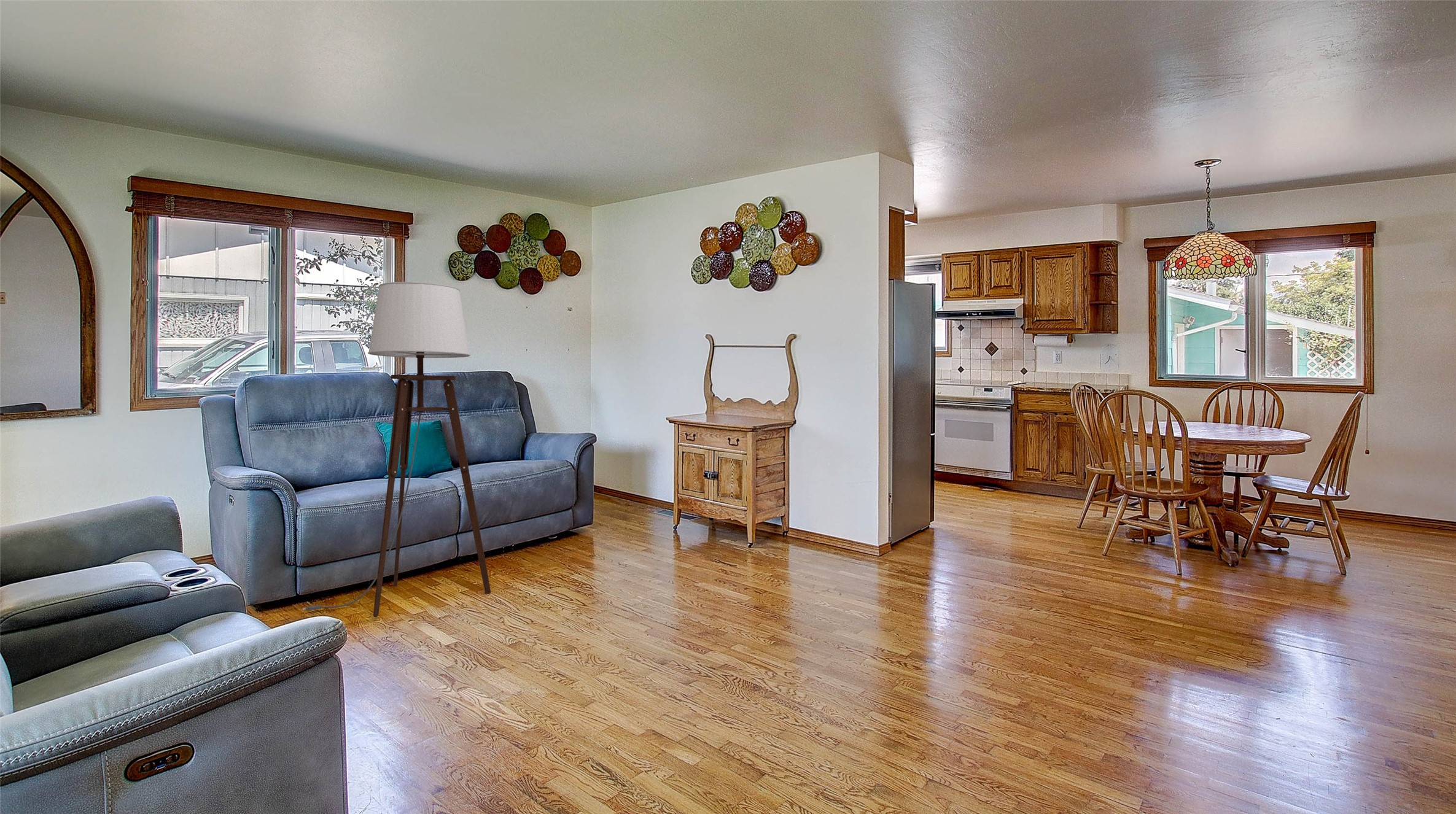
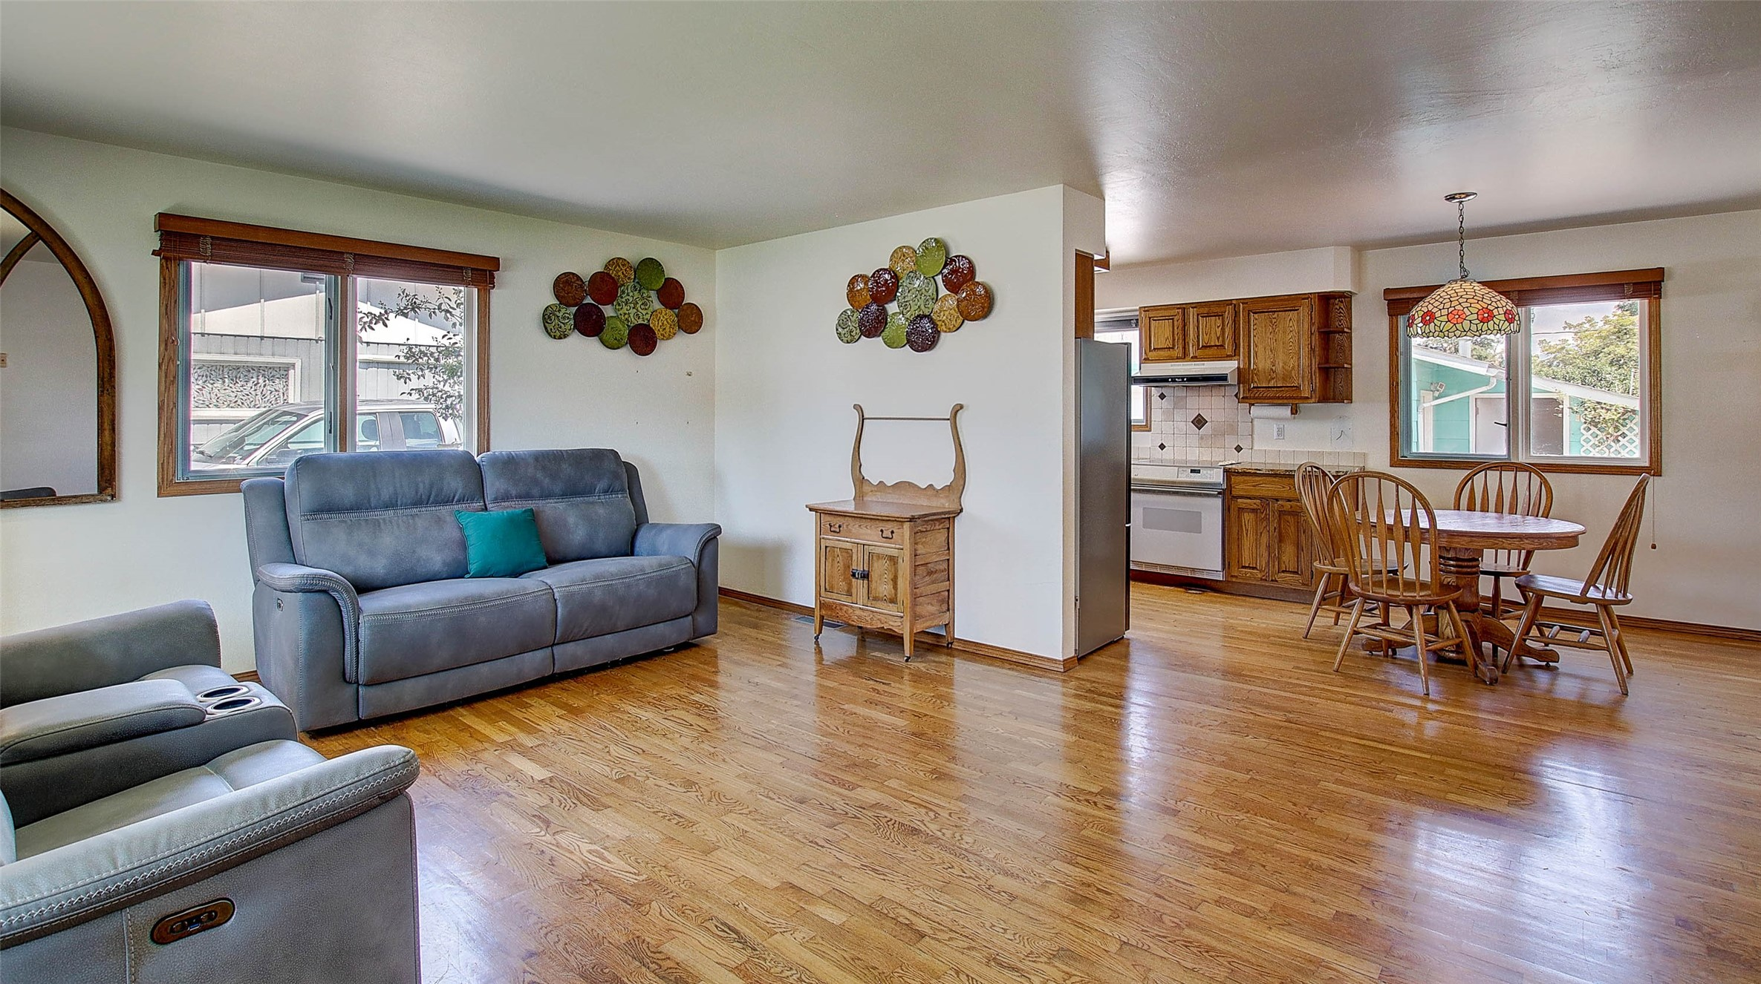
- floor lamp [302,281,491,618]
